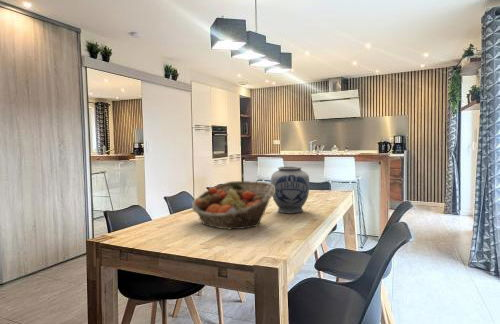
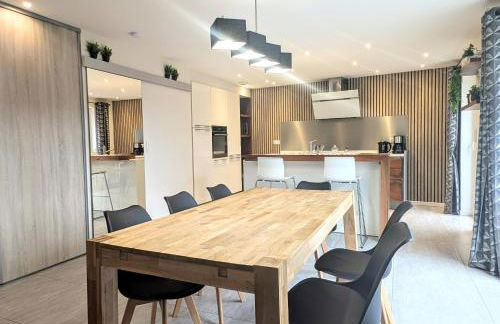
- fruit basket [191,180,275,230]
- vase [270,165,310,215]
